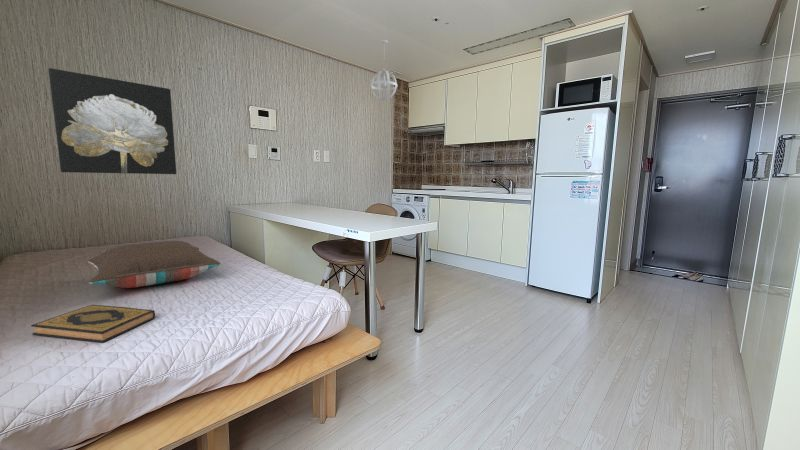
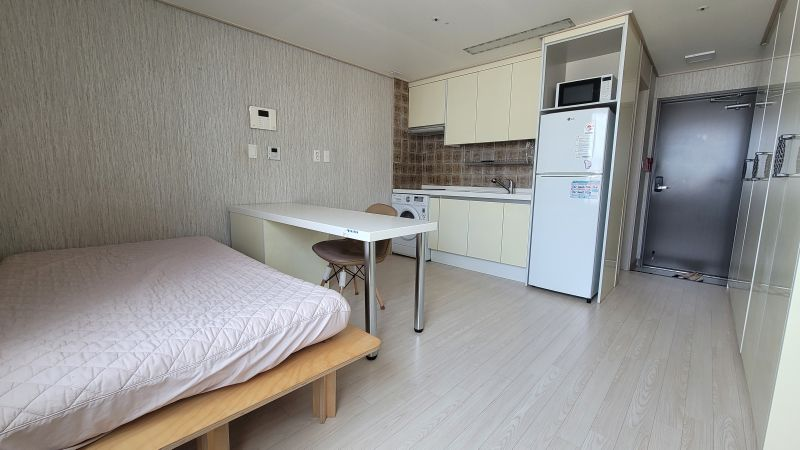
- pendant light [369,39,398,101]
- pillow [87,240,221,289]
- wall art [48,67,177,175]
- hardback book [30,304,156,344]
